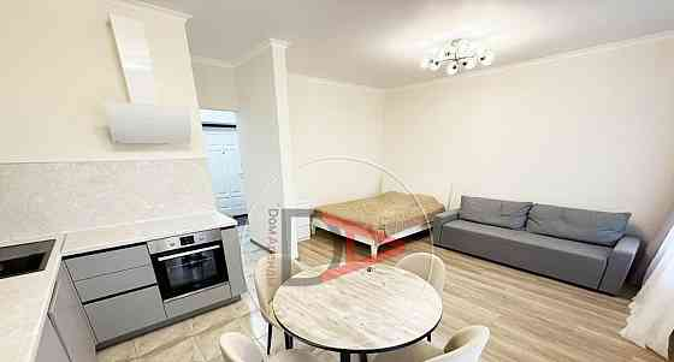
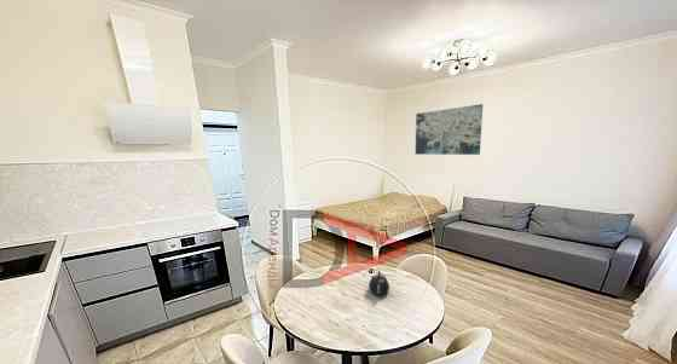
+ wall art [415,103,484,156]
+ teapot [368,268,390,296]
